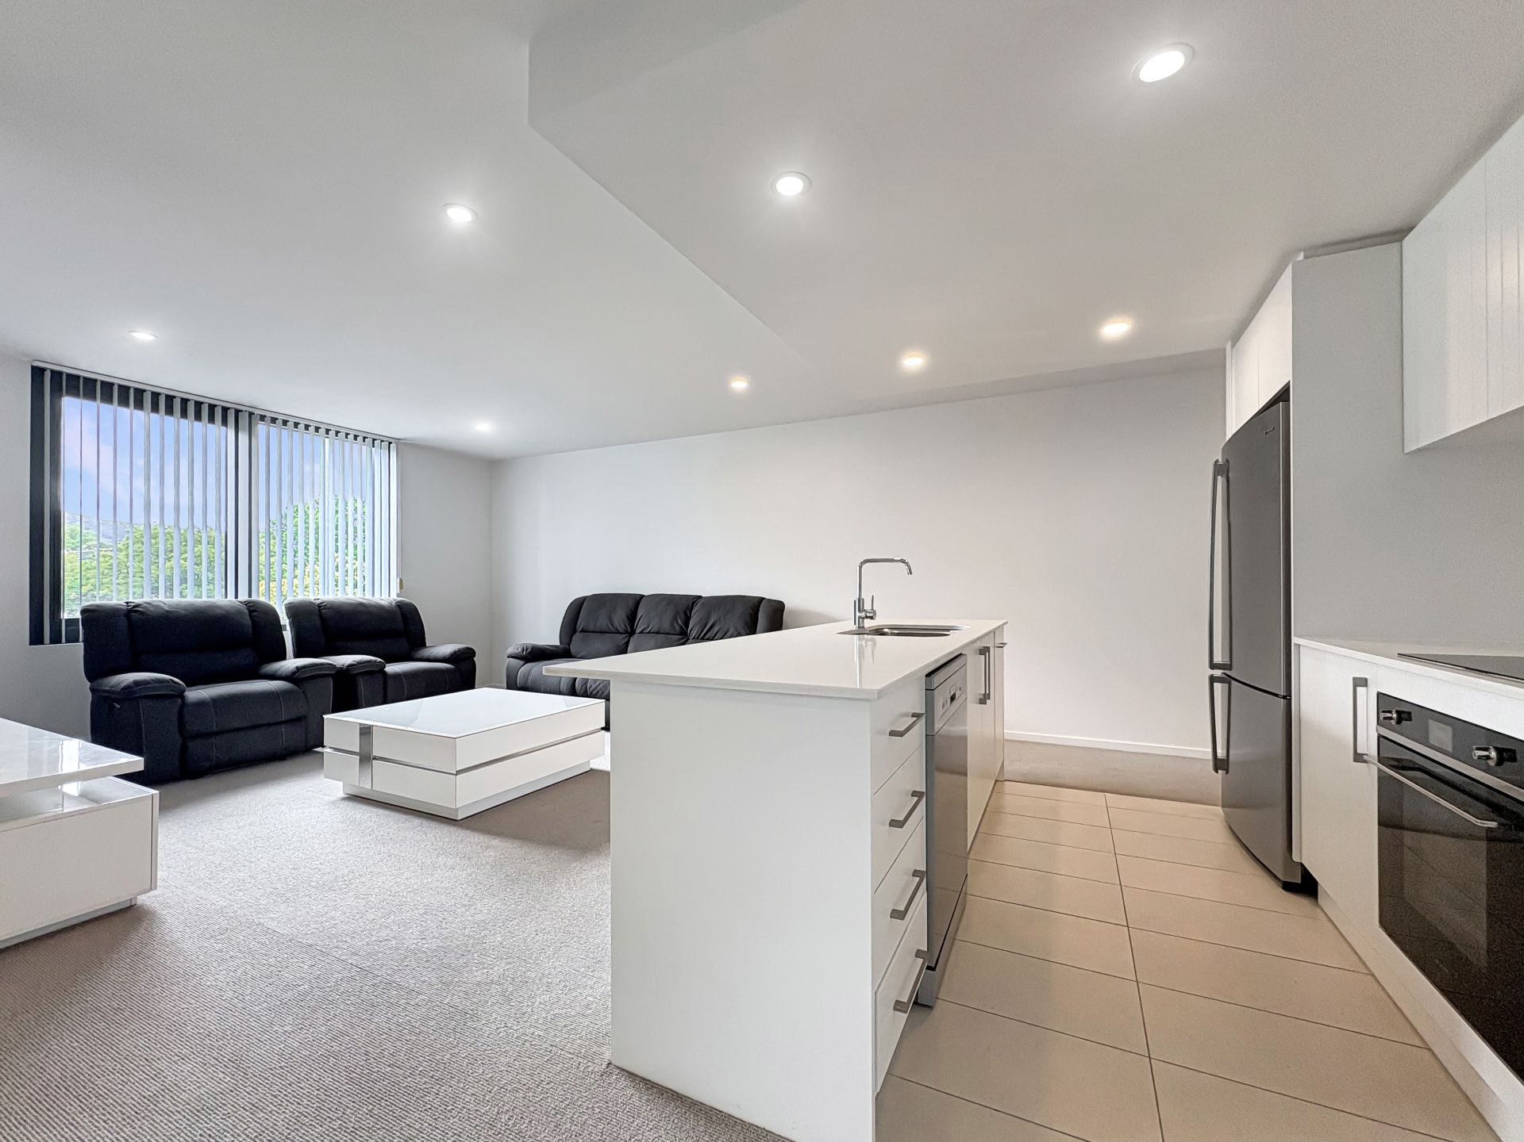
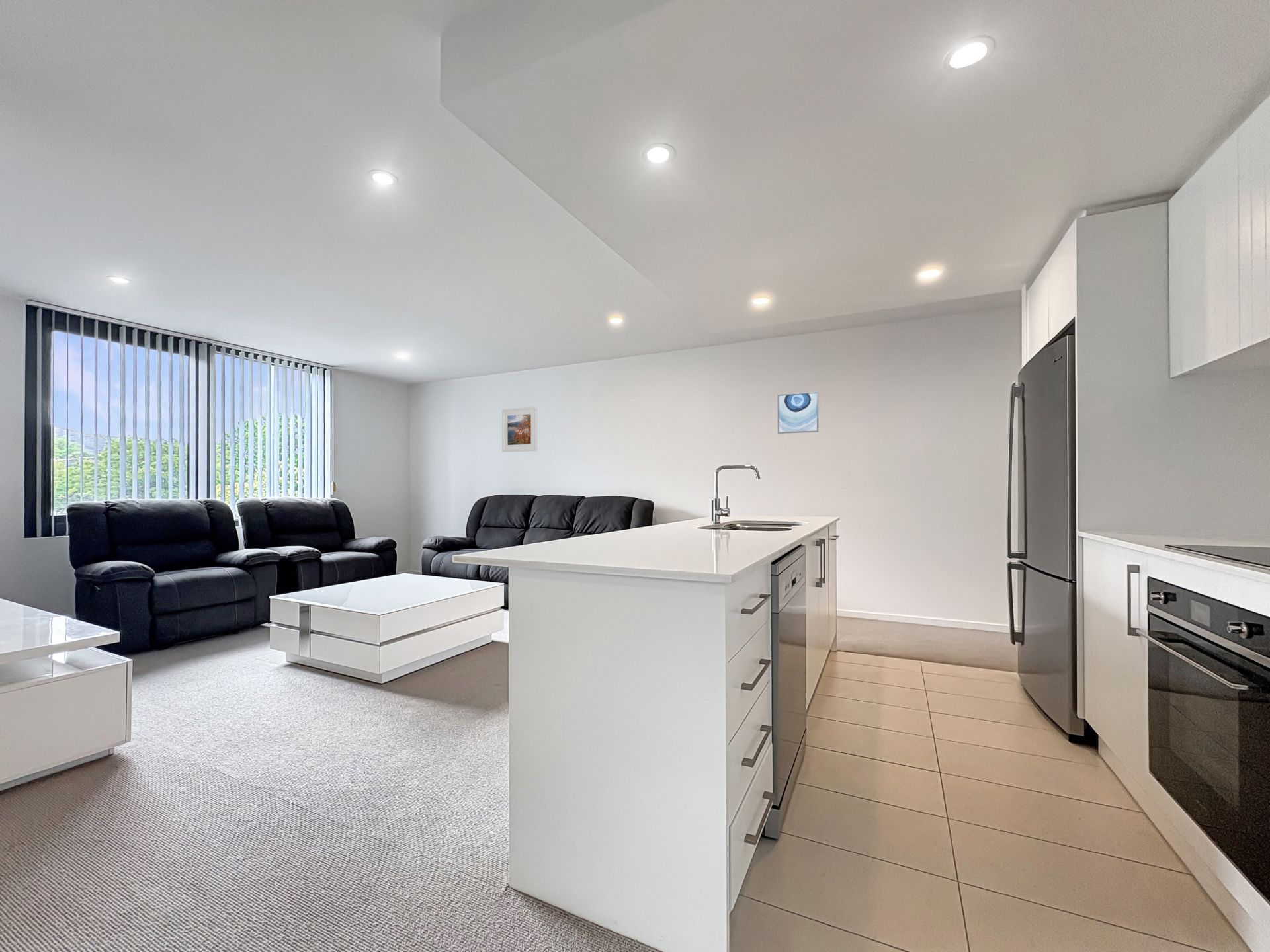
+ wall art [777,391,819,434]
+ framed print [501,406,538,452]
